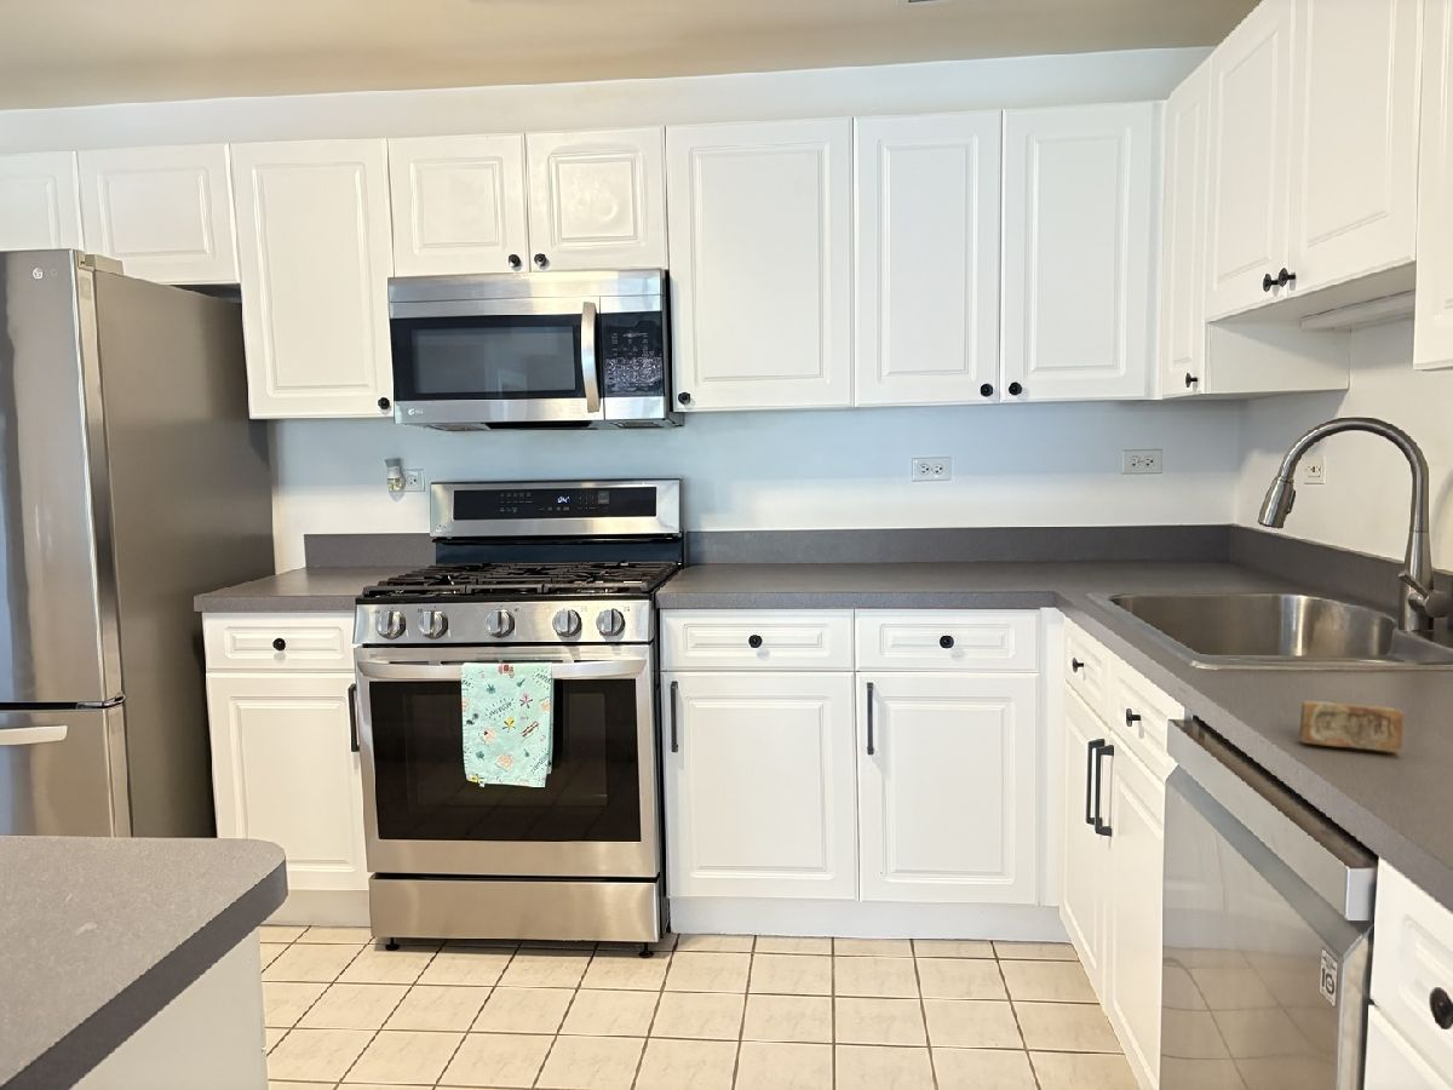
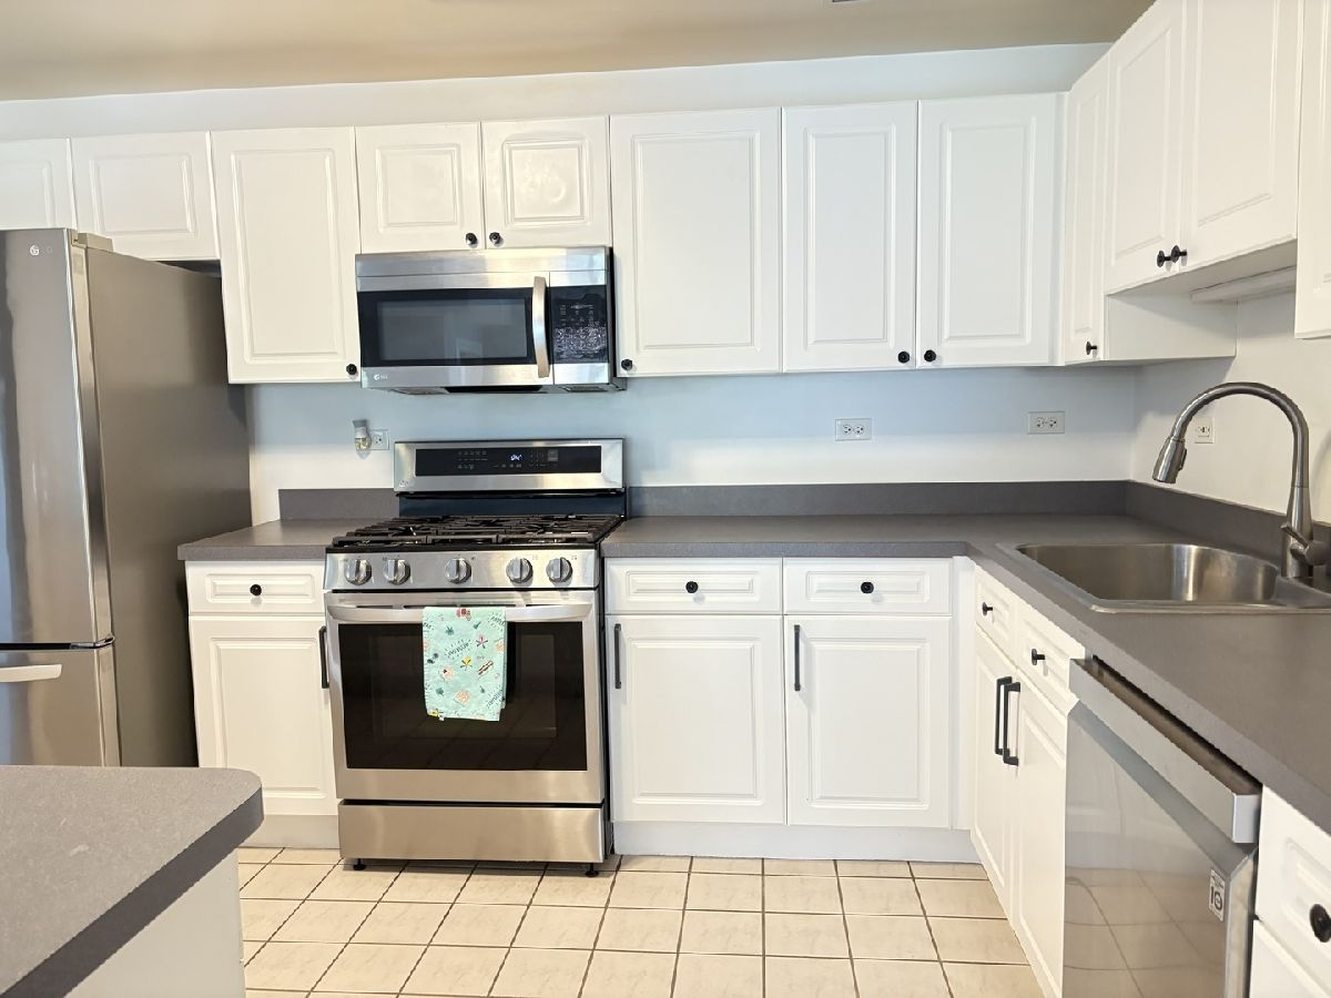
- soap bar [1298,700,1405,753]
